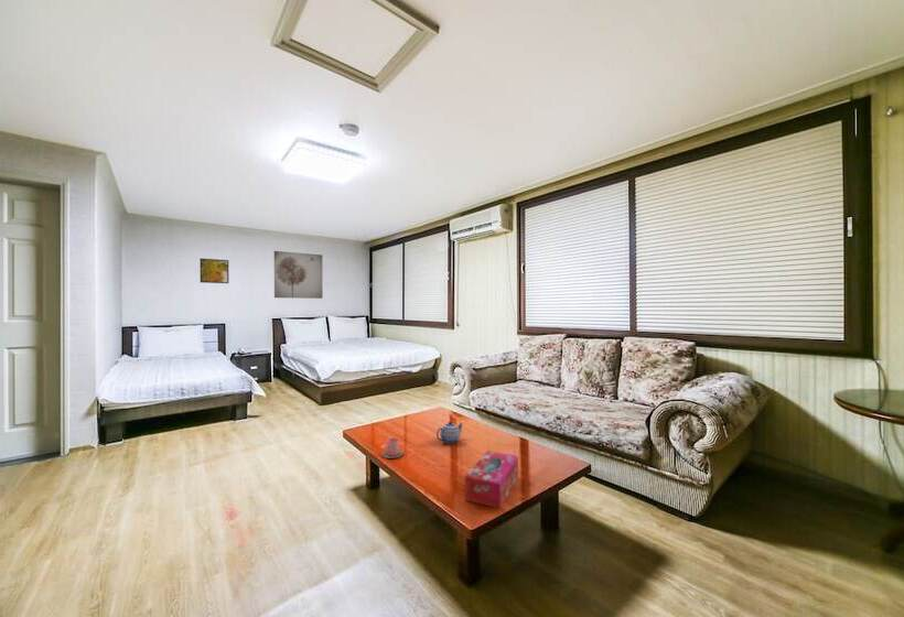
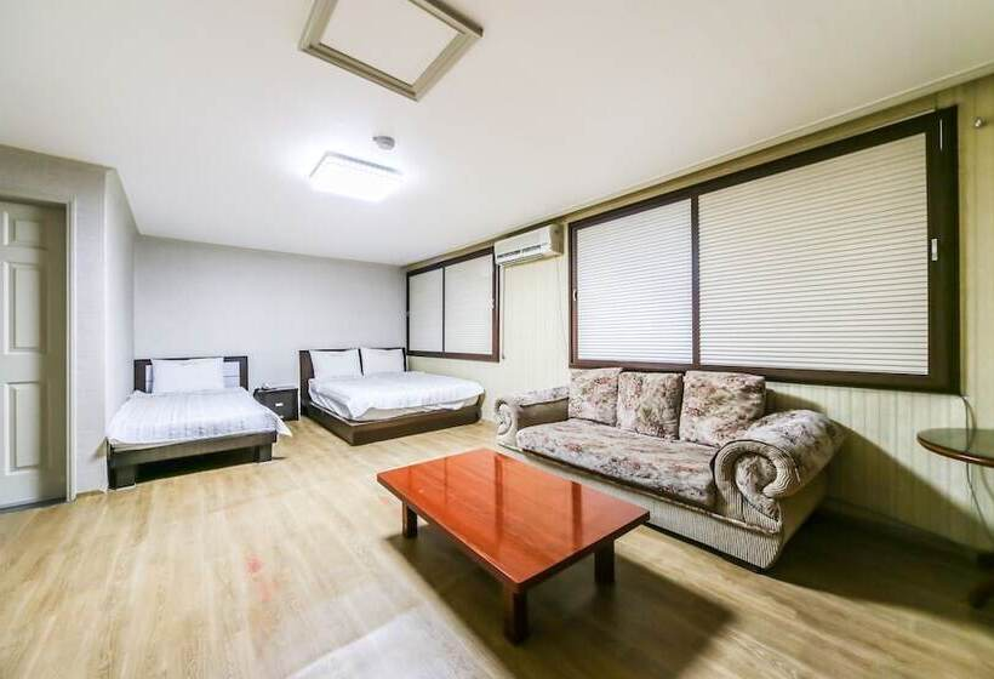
- teapot [435,421,464,445]
- tissue box [464,450,519,510]
- cup [381,436,405,459]
- wall art [273,250,324,300]
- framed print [198,258,229,284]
